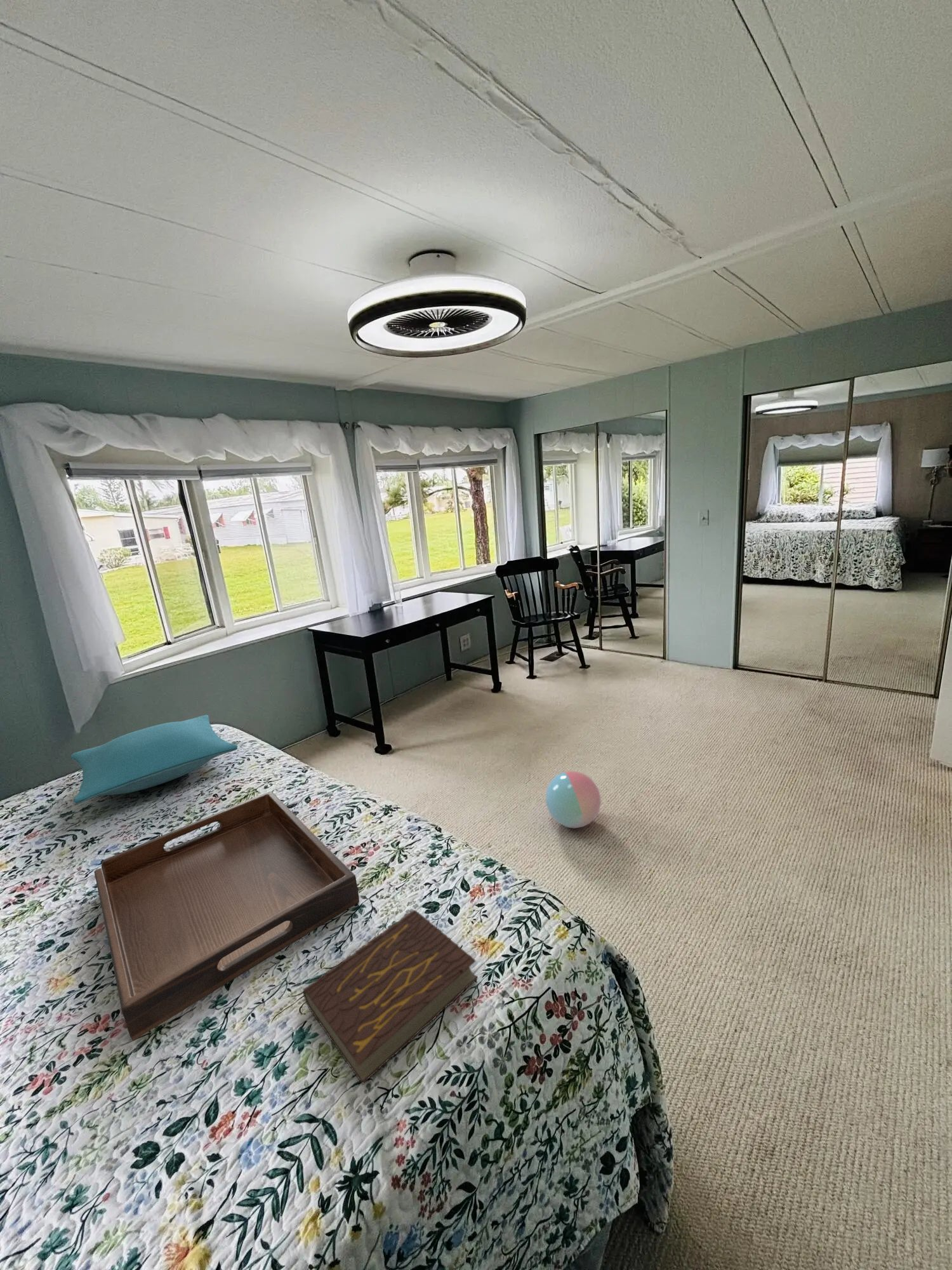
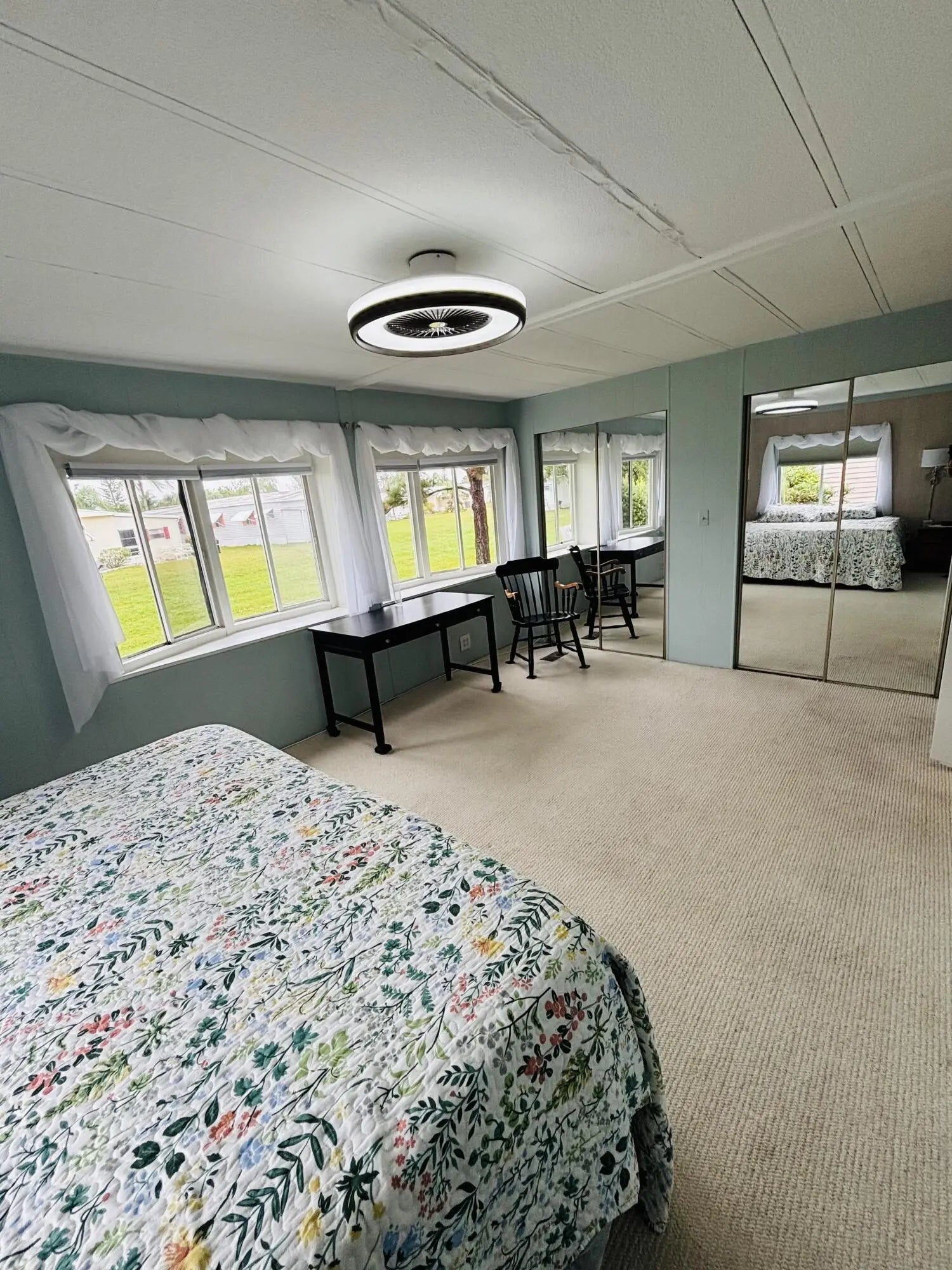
- serving tray [94,791,360,1041]
- ball [545,770,602,829]
- pillow [70,714,238,805]
- book [302,909,479,1085]
